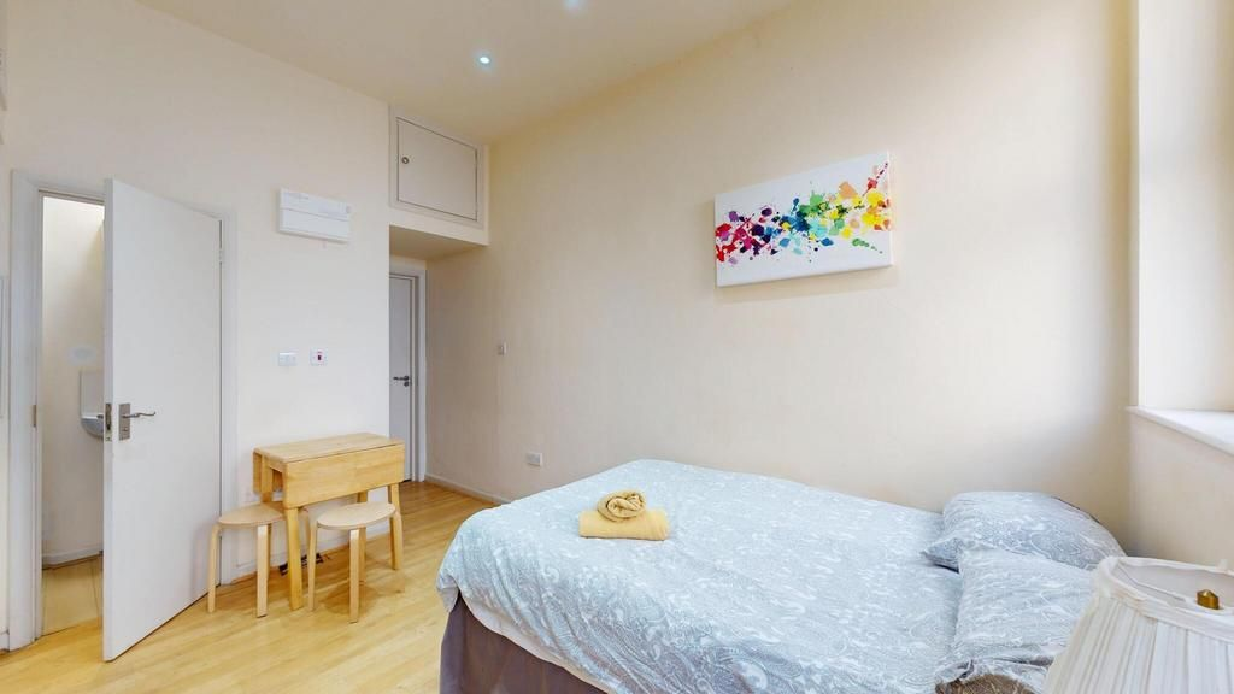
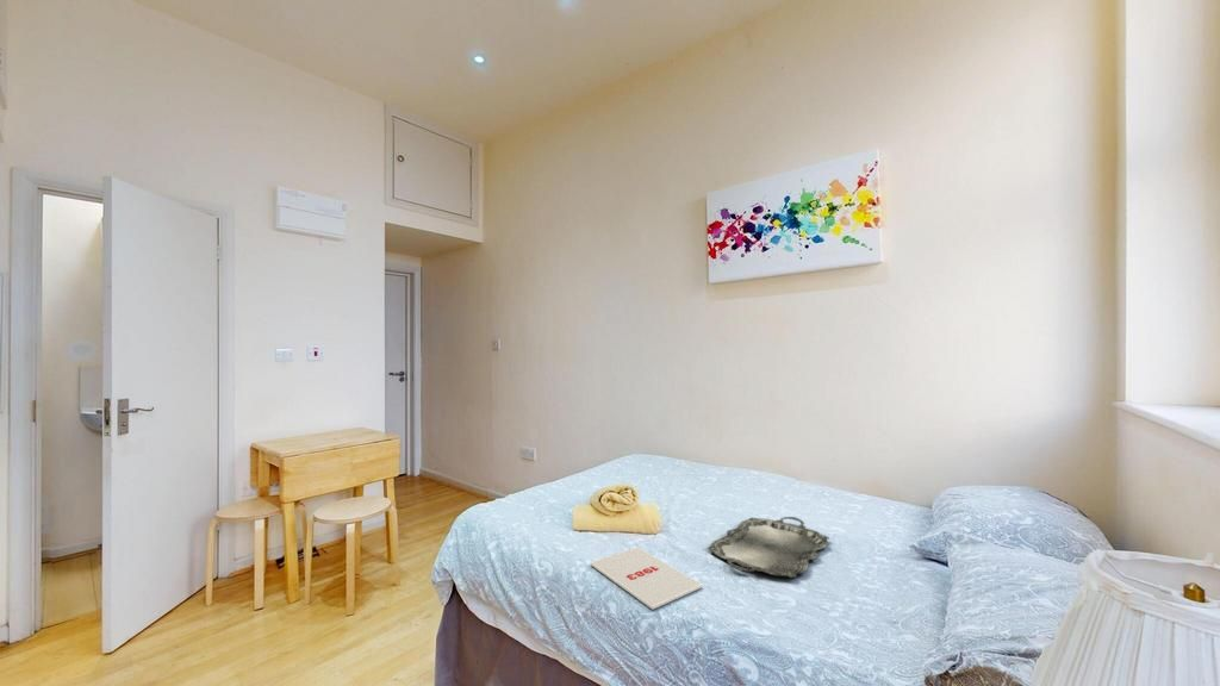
+ magazine [590,545,704,611]
+ serving tray [707,516,830,579]
